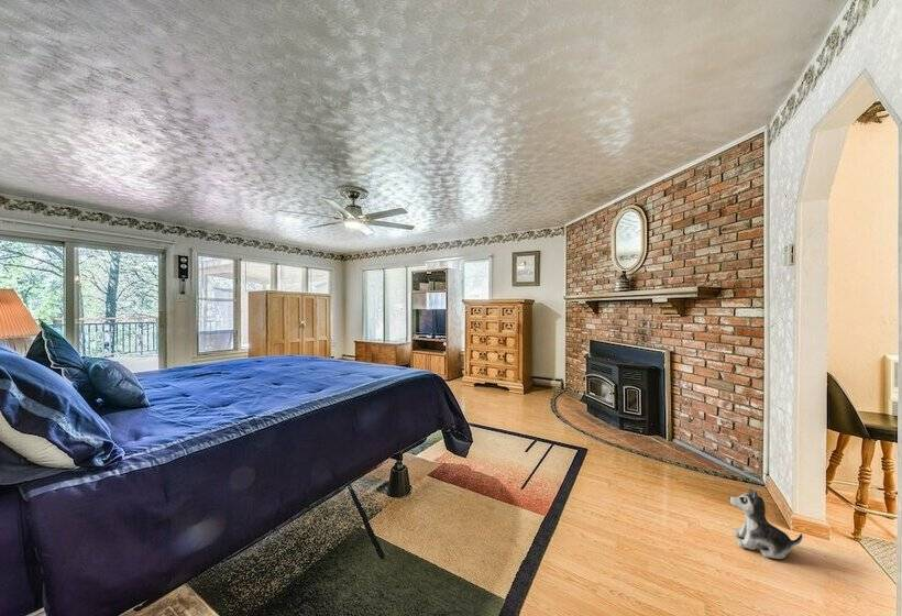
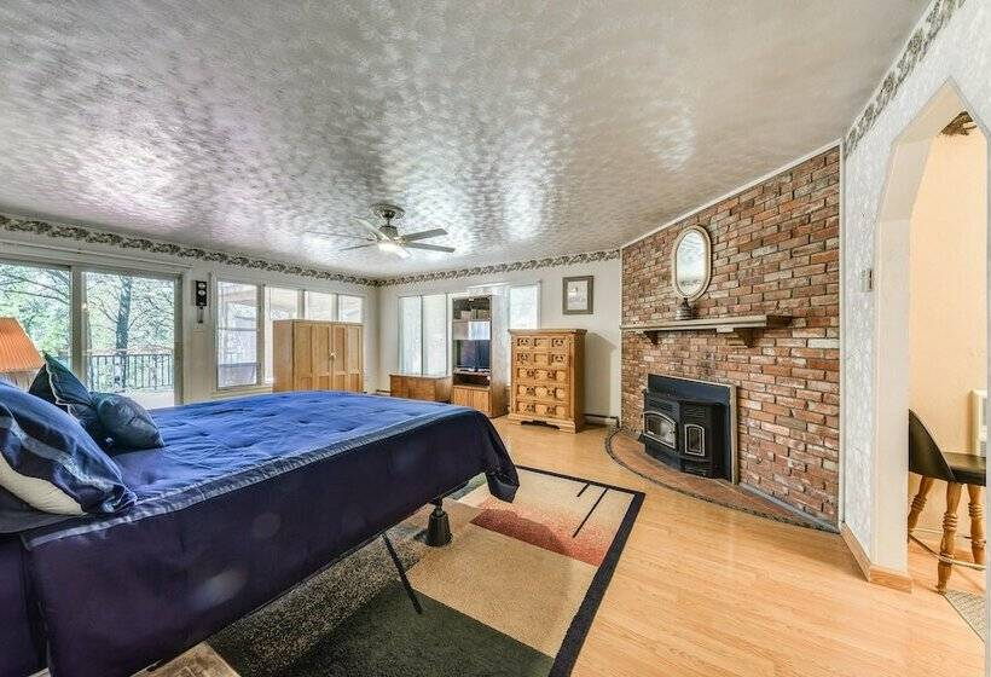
- plush toy [728,487,803,560]
